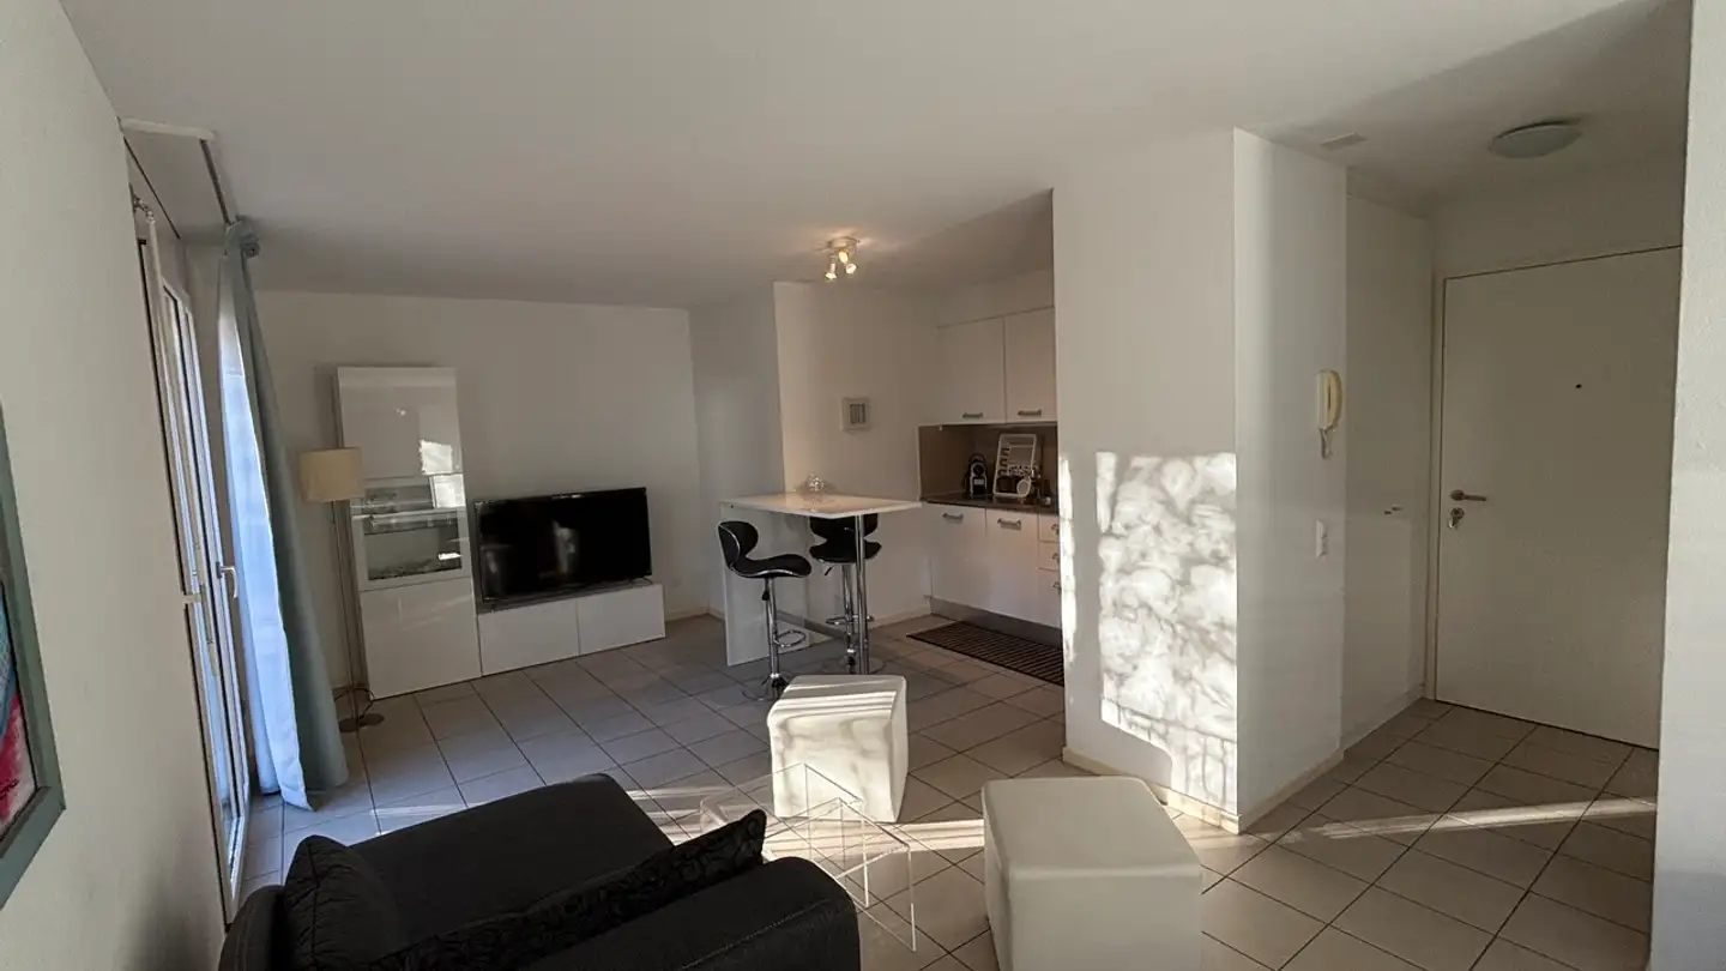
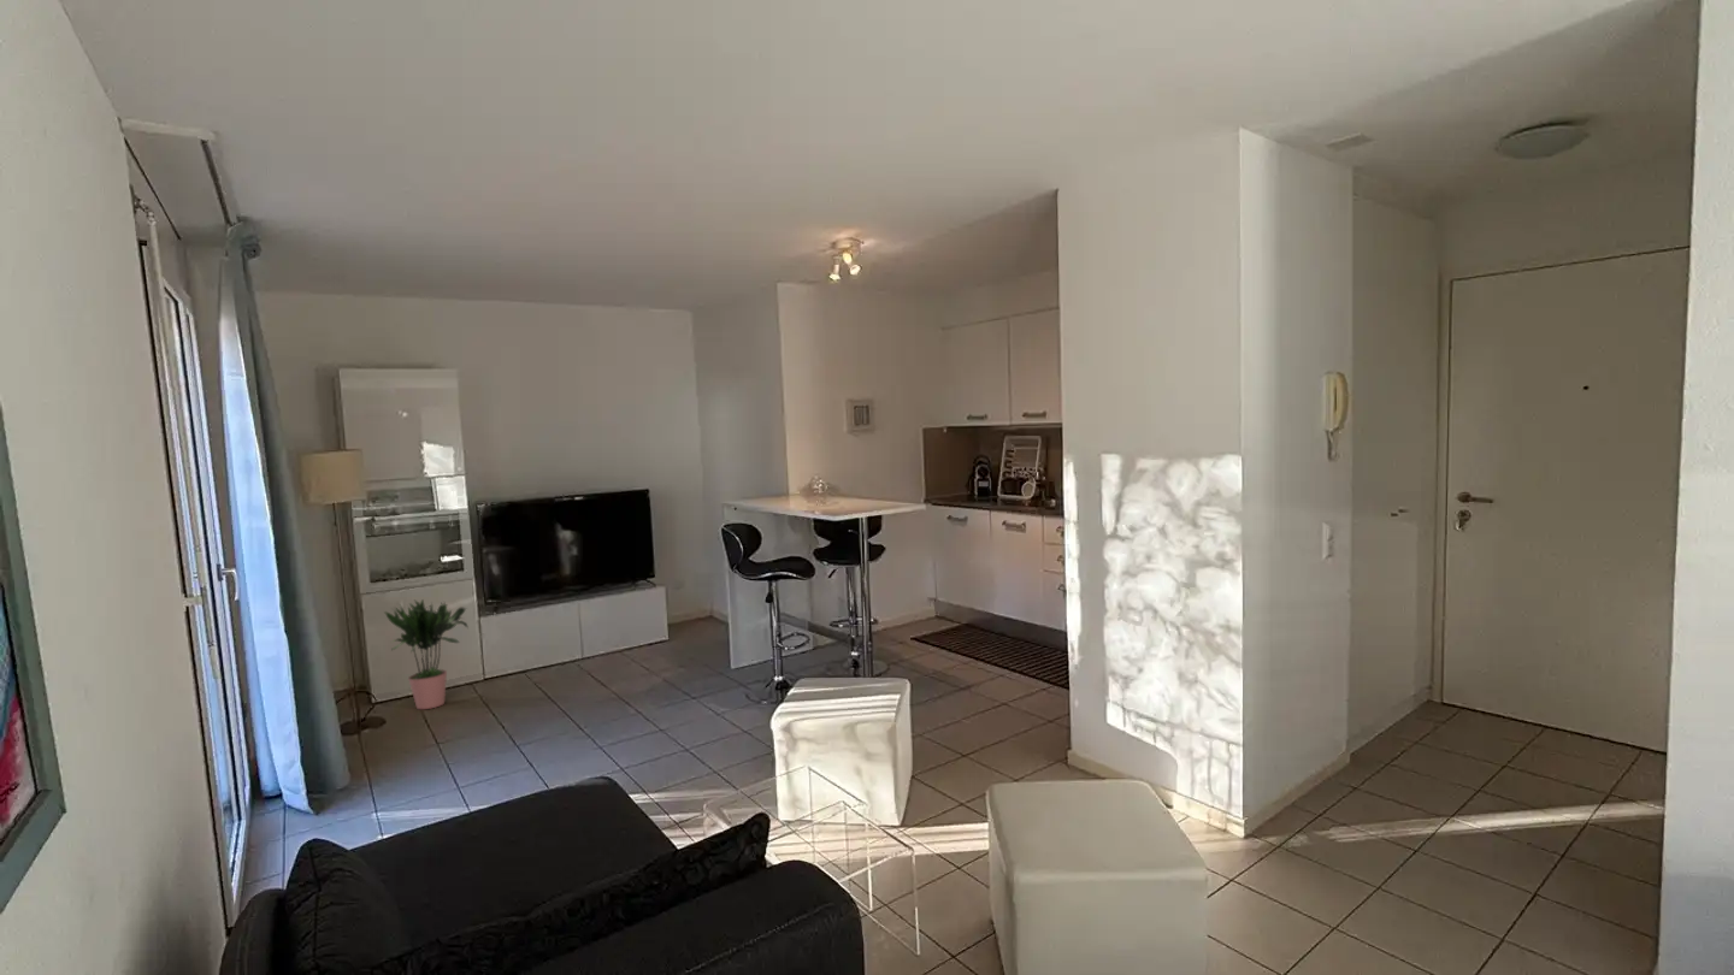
+ potted plant [383,598,470,710]
